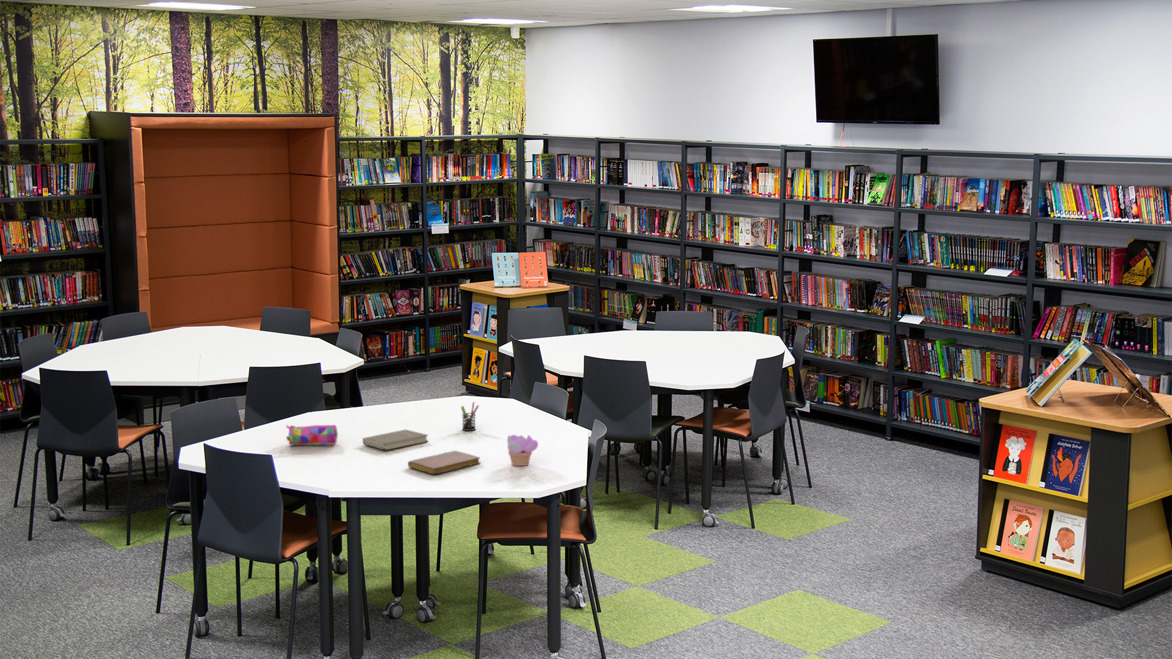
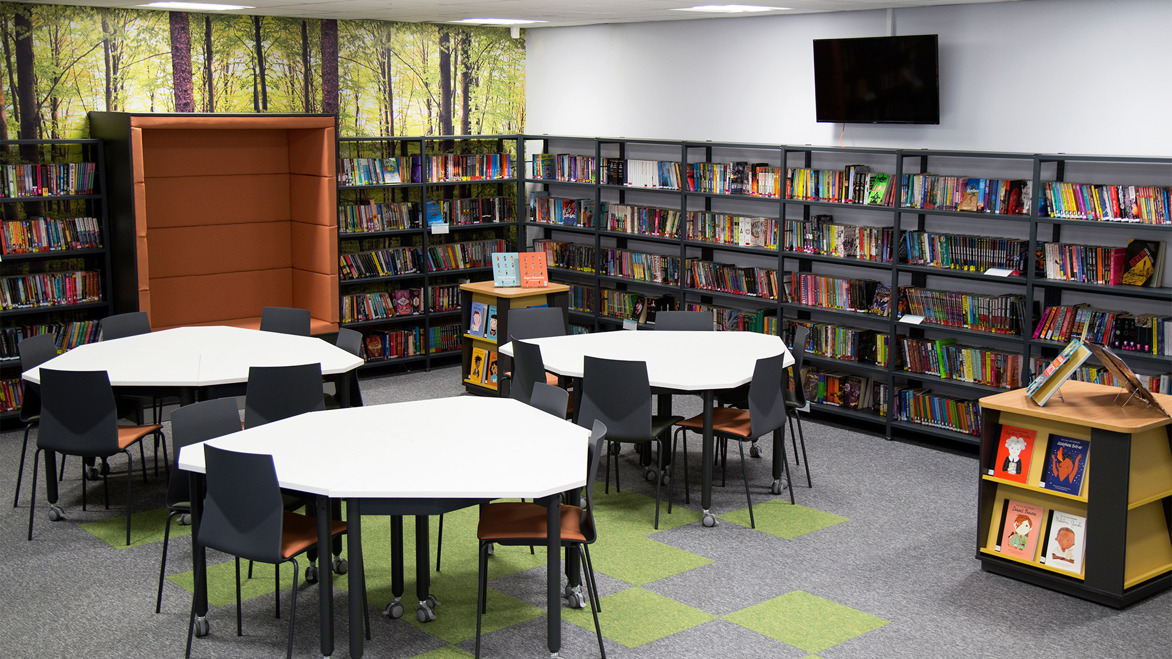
- pen holder [460,401,480,432]
- succulent plant [506,434,539,467]
- book [362,429,429,451]
- pencil case [285,424,339,446]
- notebook [407,450,481,475]
